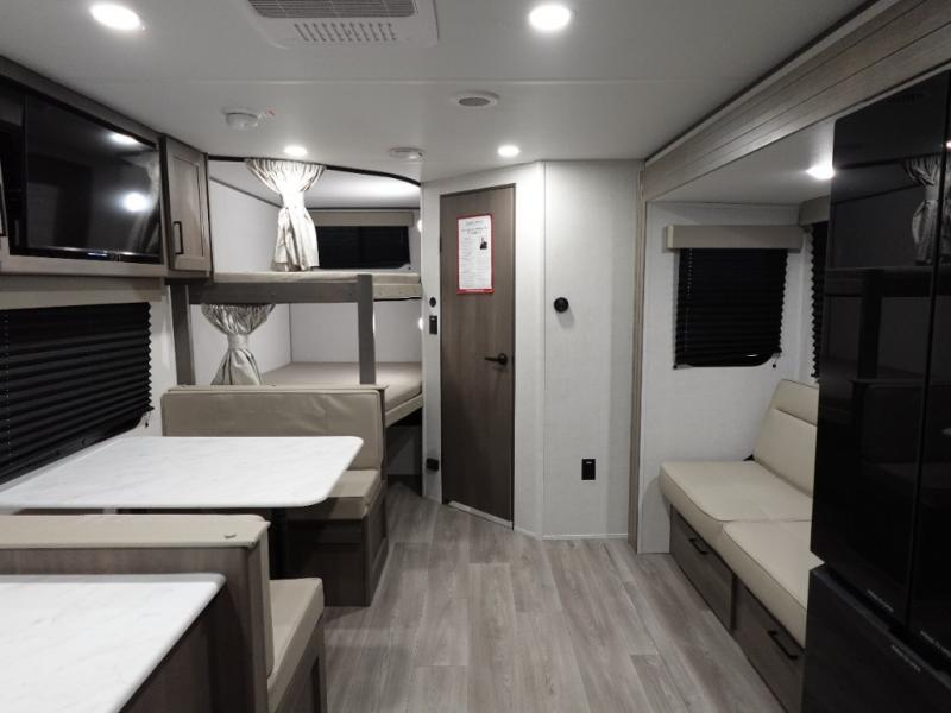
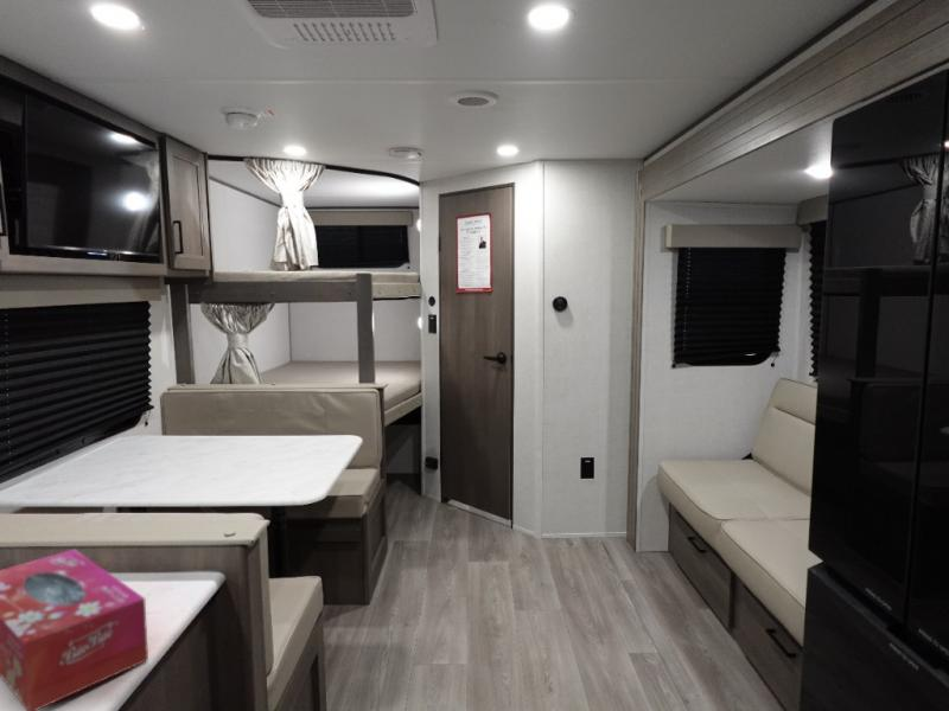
+ tissue box [0,547,149,711]
